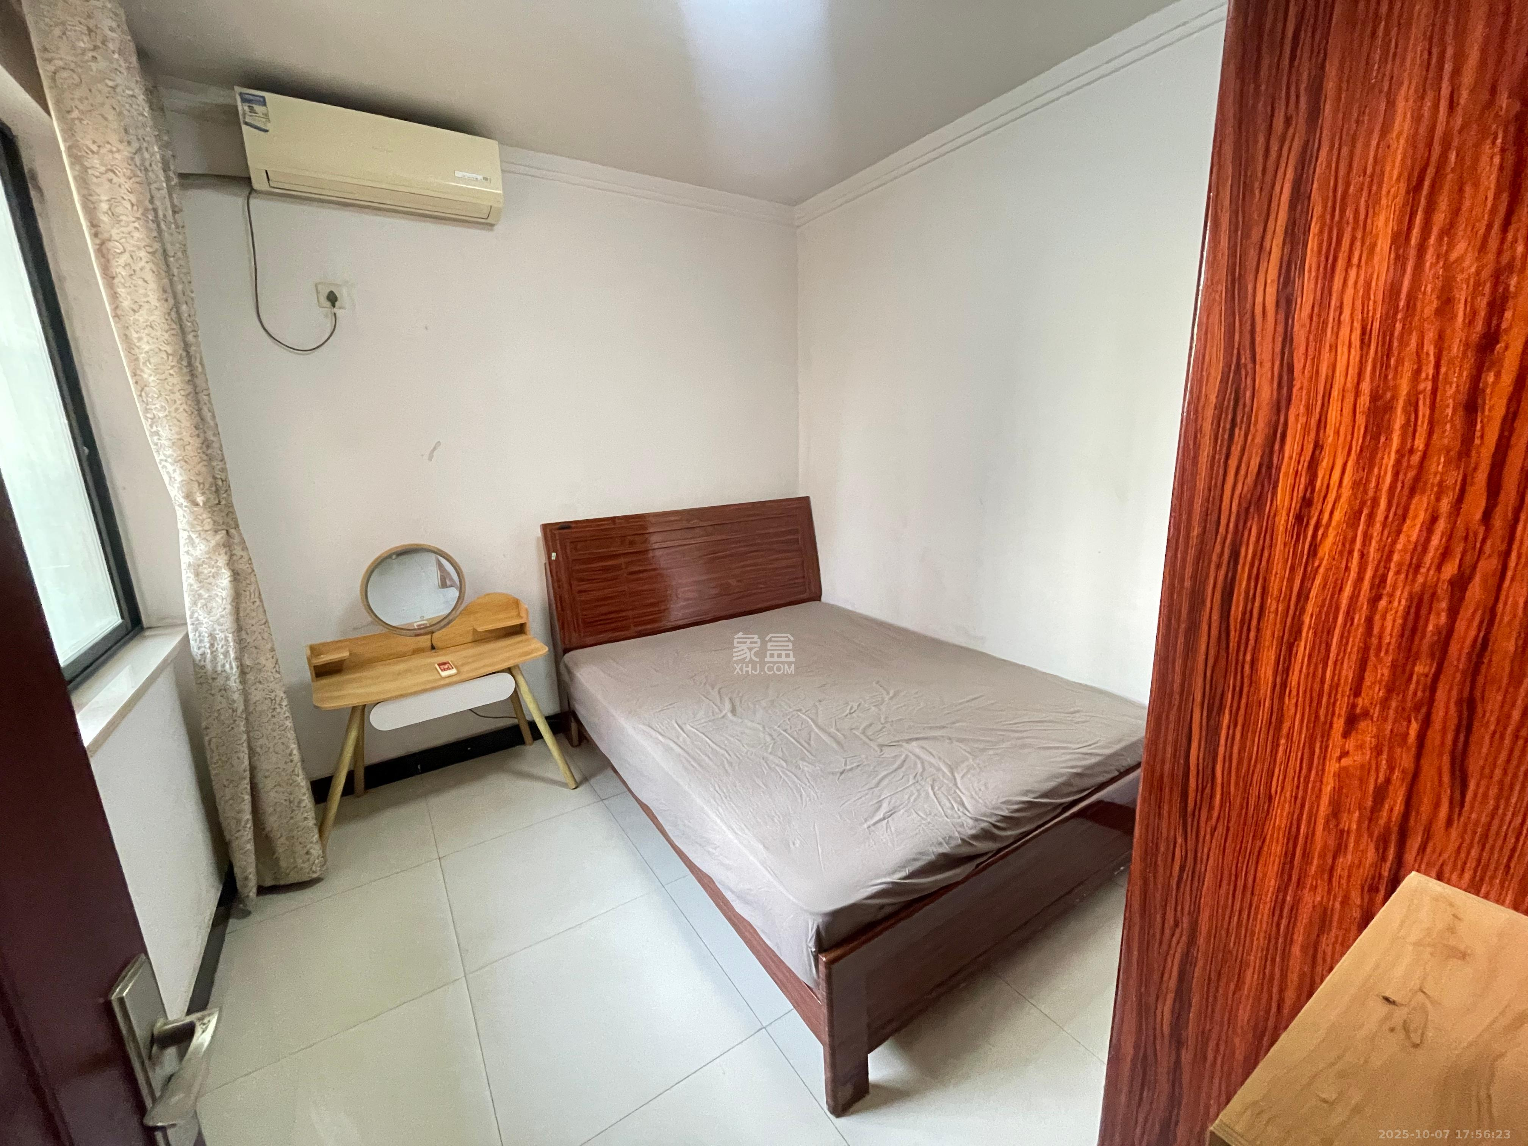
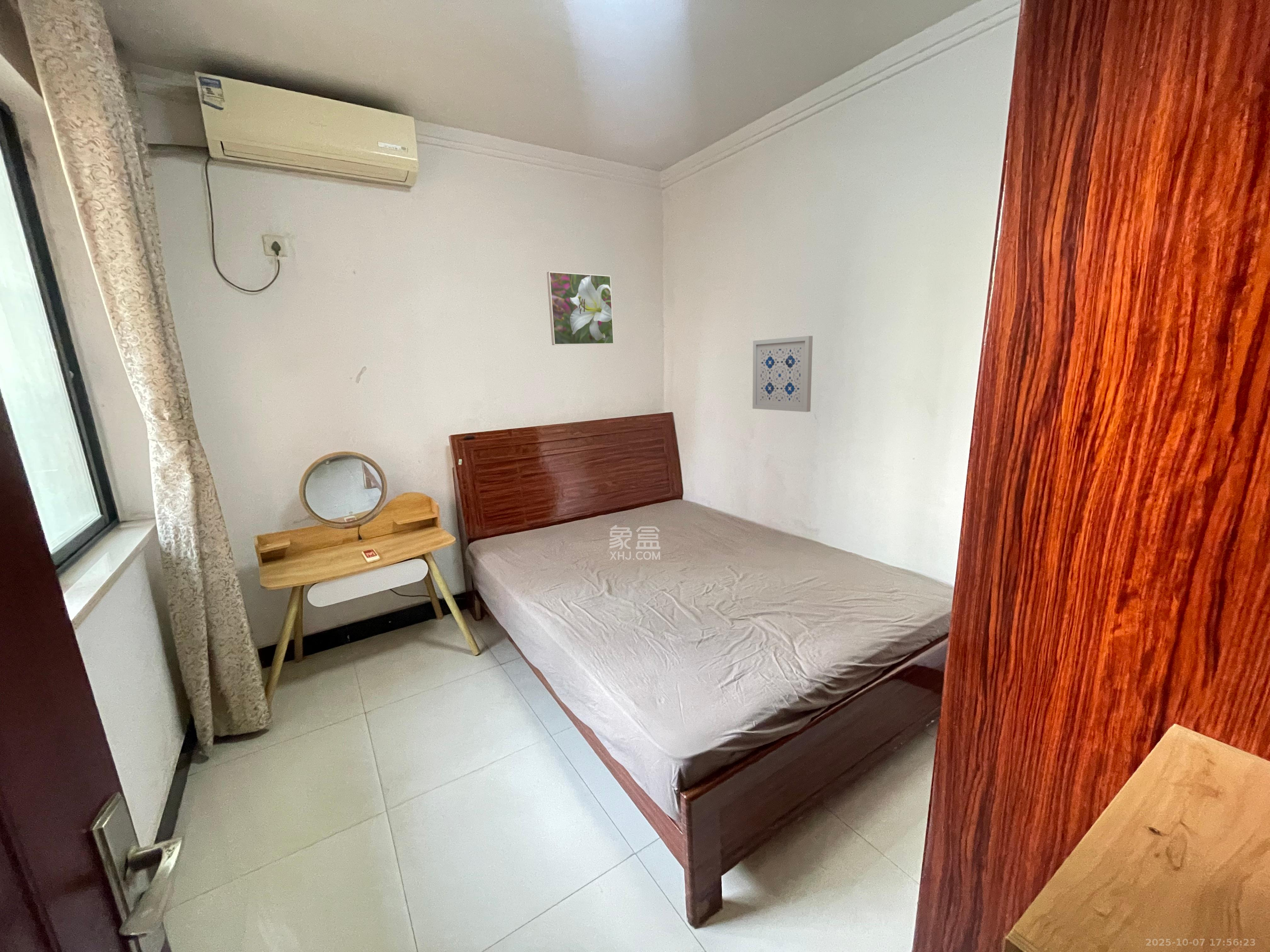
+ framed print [546,271,614,345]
+ wall art [752,336,813,412]
